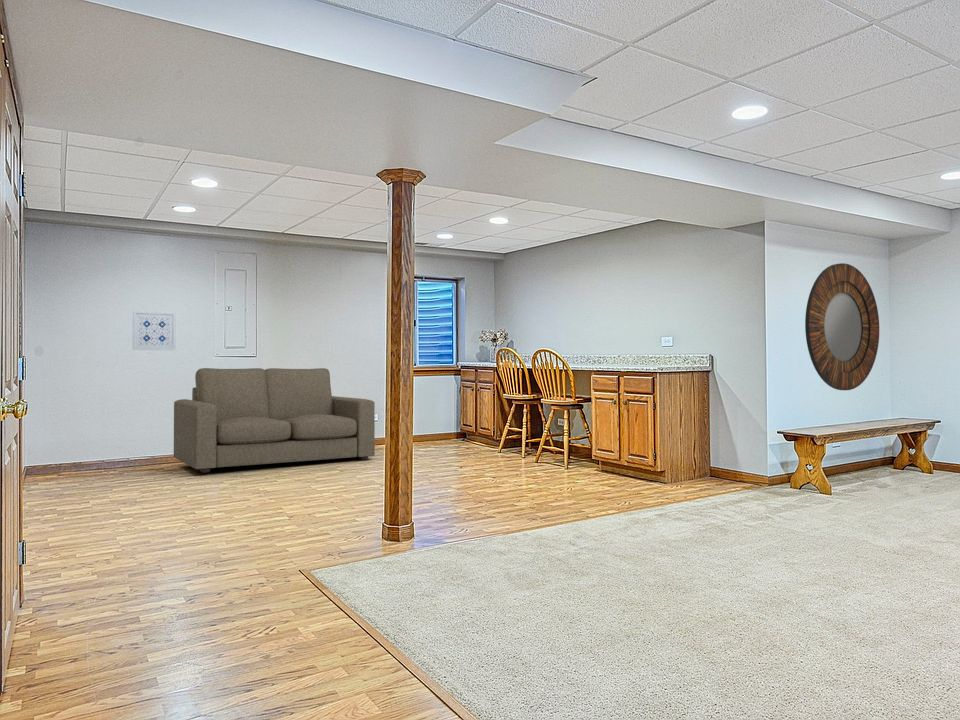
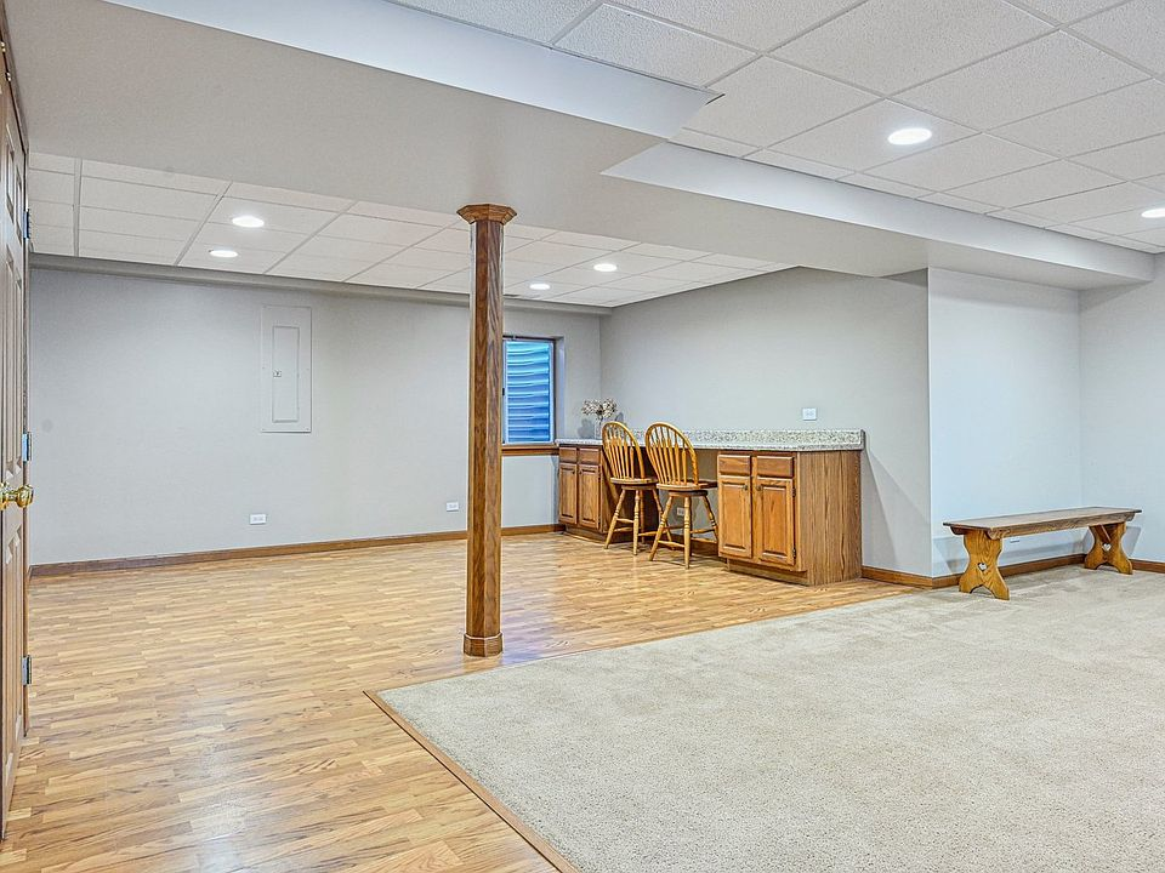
- sofa [173,367,376,474]
- home mirror [804,262,880,391]
- wall art [132,310,177,352]
